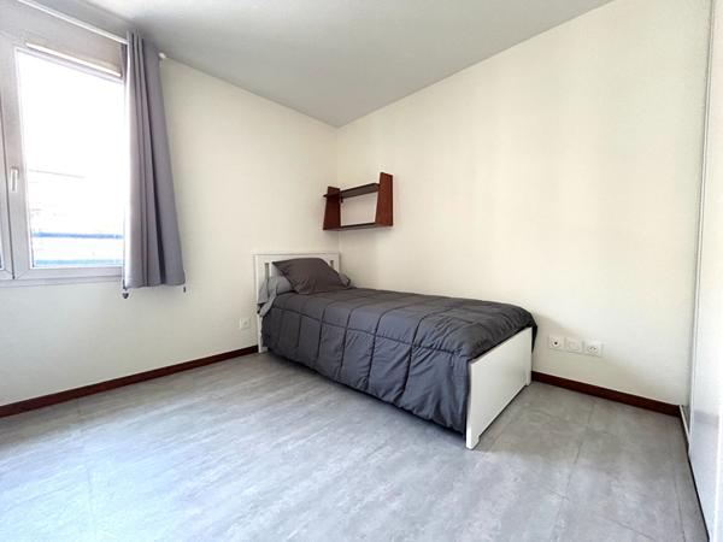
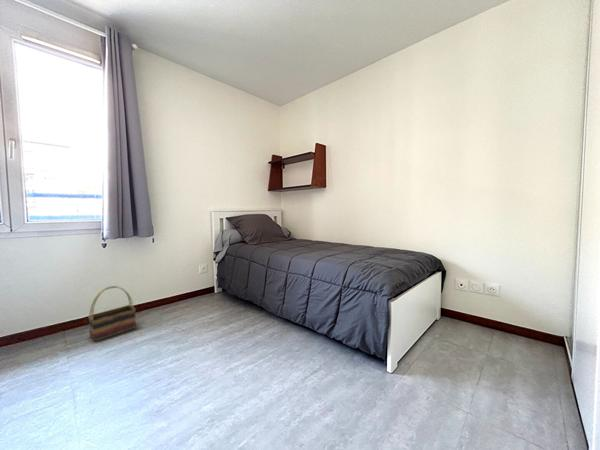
+ basket [87,285,137,342]
